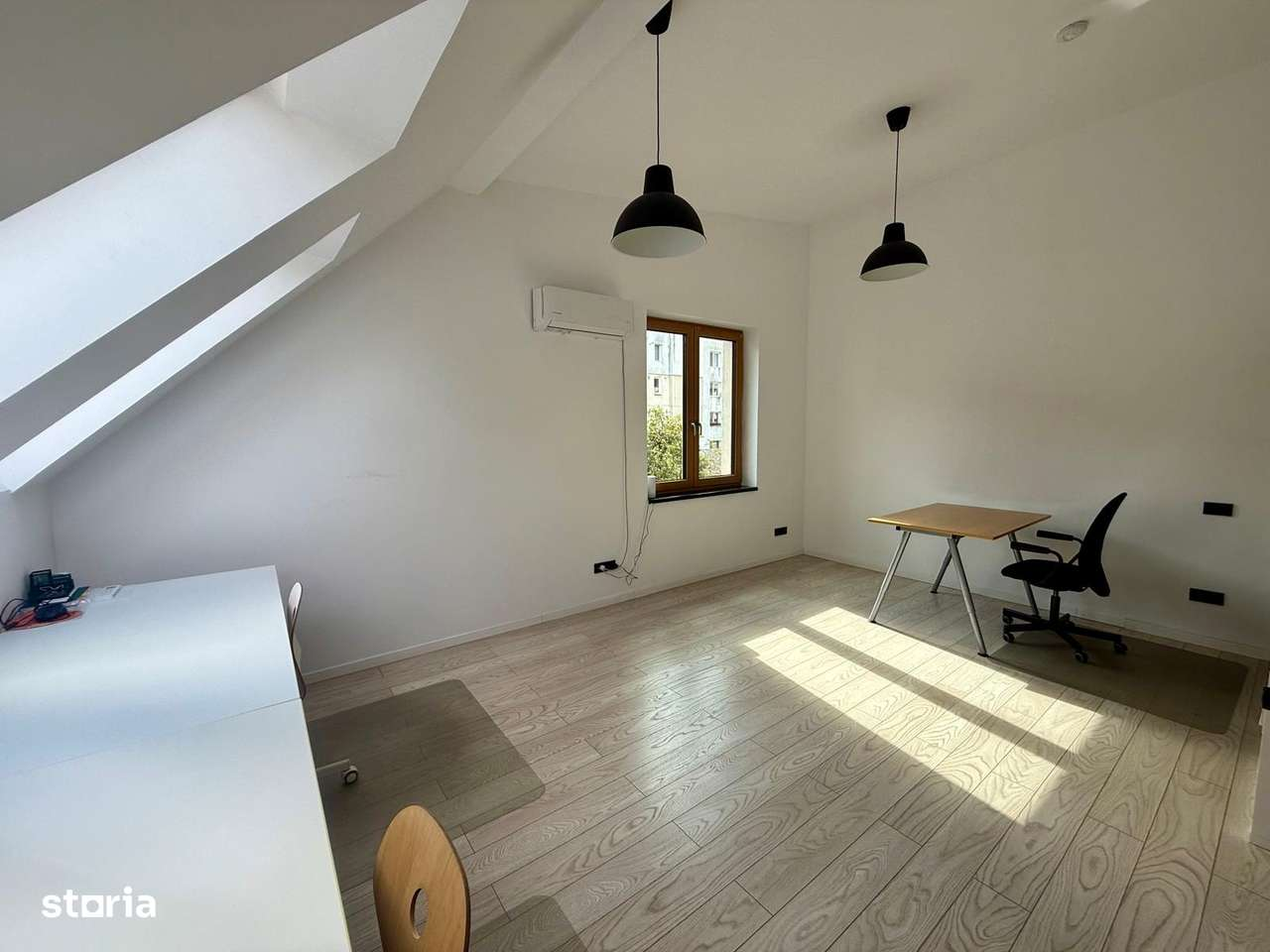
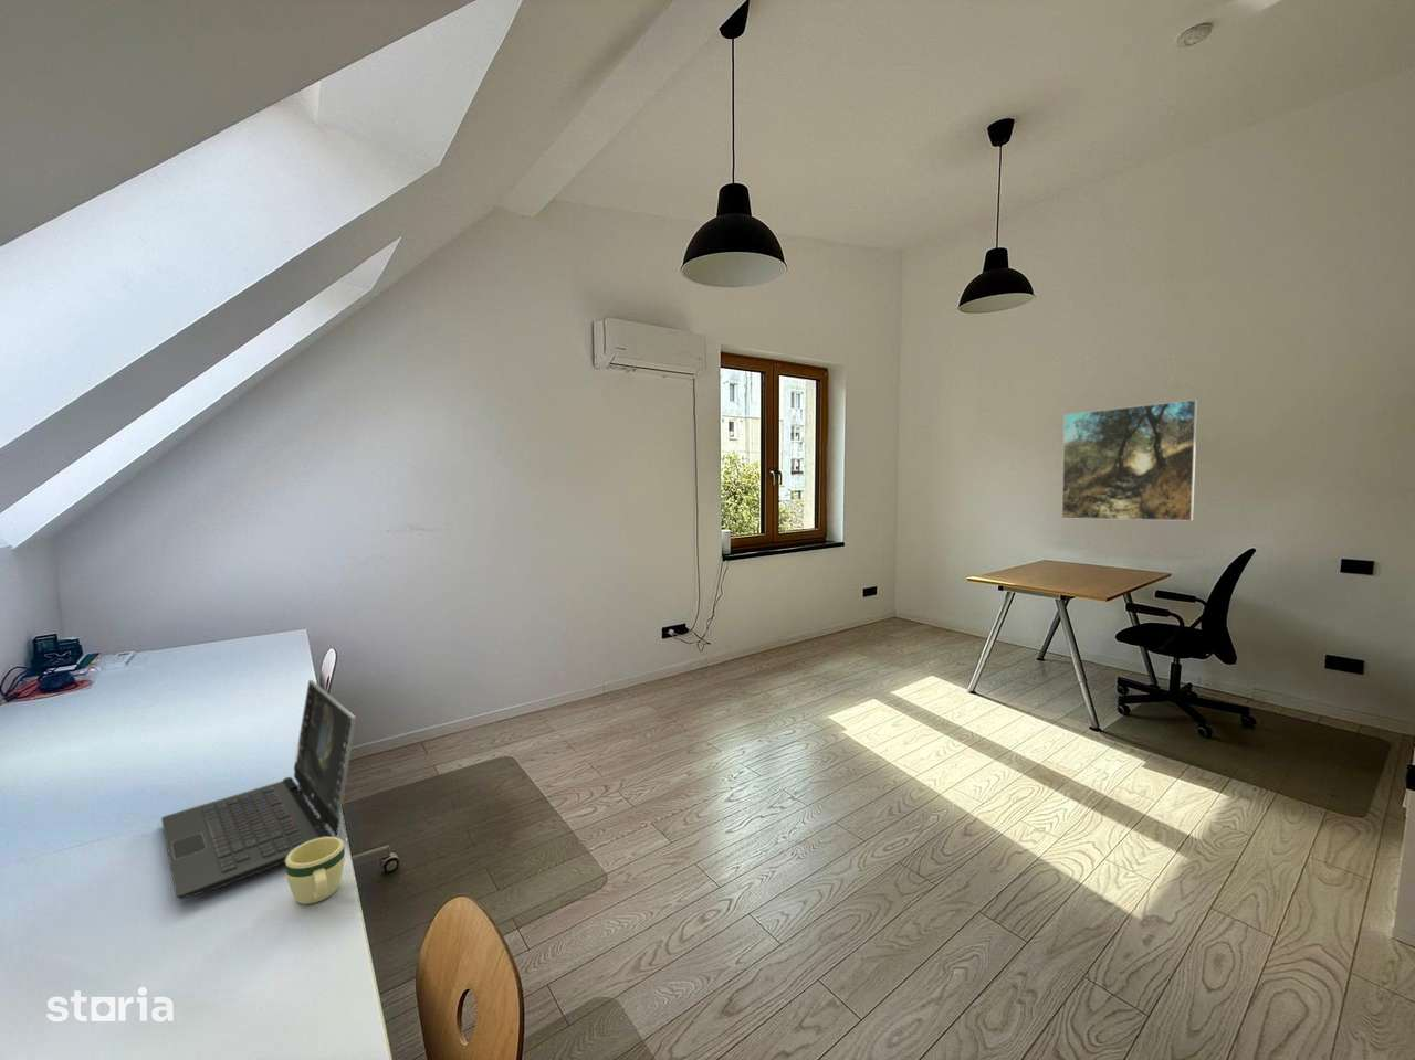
+ mug [284,836,347,905]
+ laptop [160,679,357,900]
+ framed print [1061,399,1199,522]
